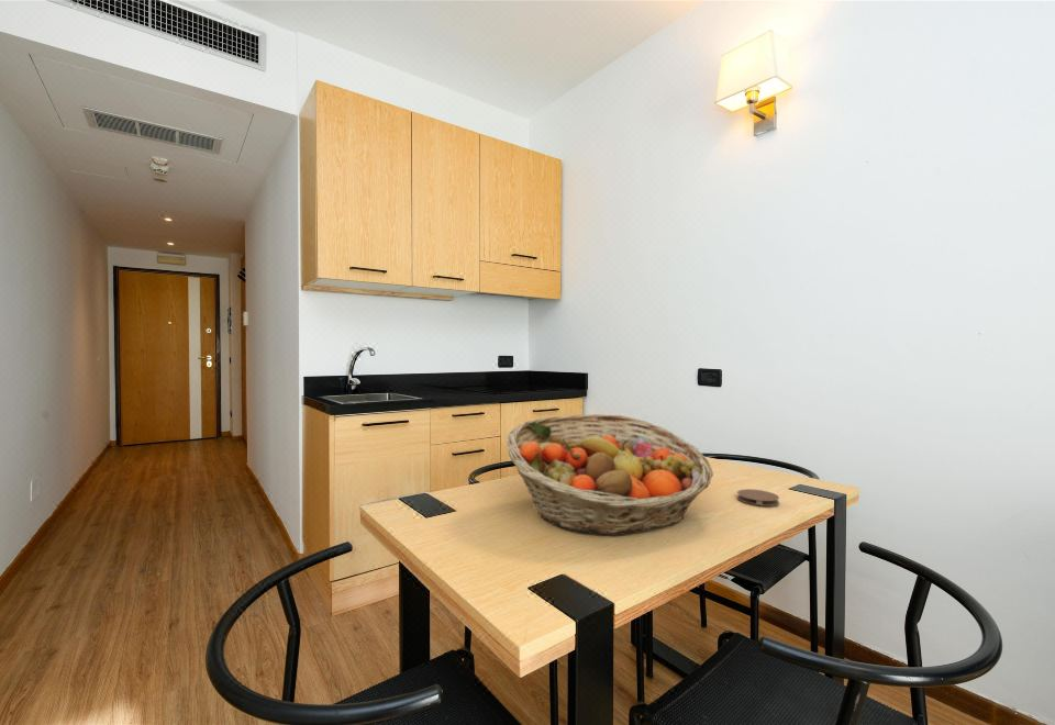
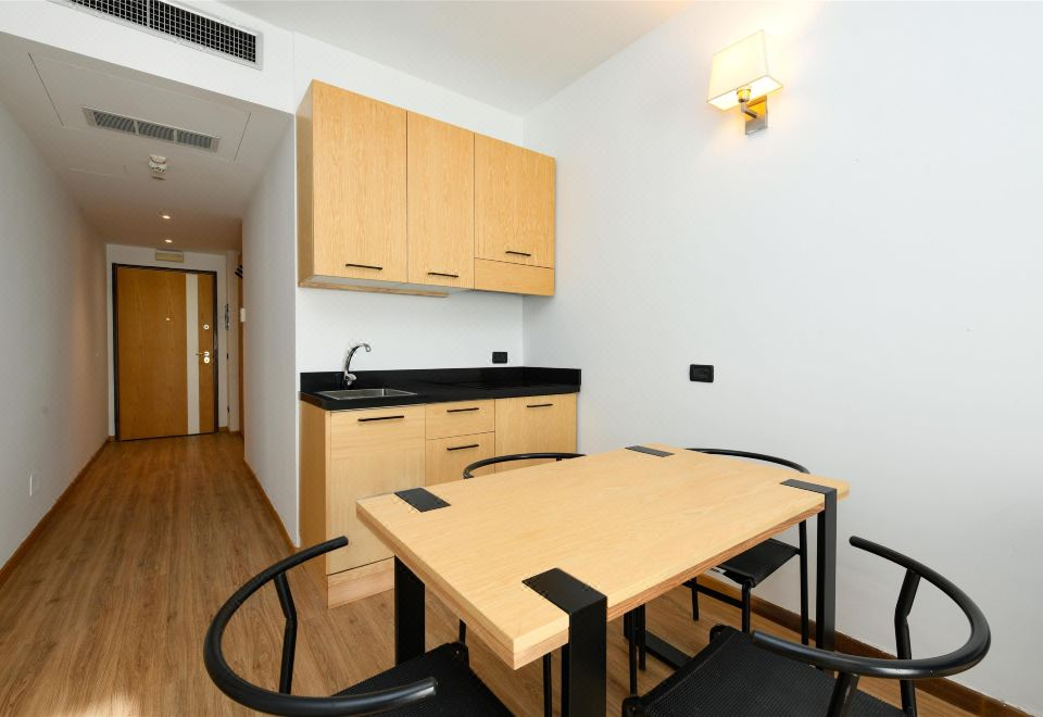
- coaster [736,488,780,507]
- fruit basket [507,413,714,536]
